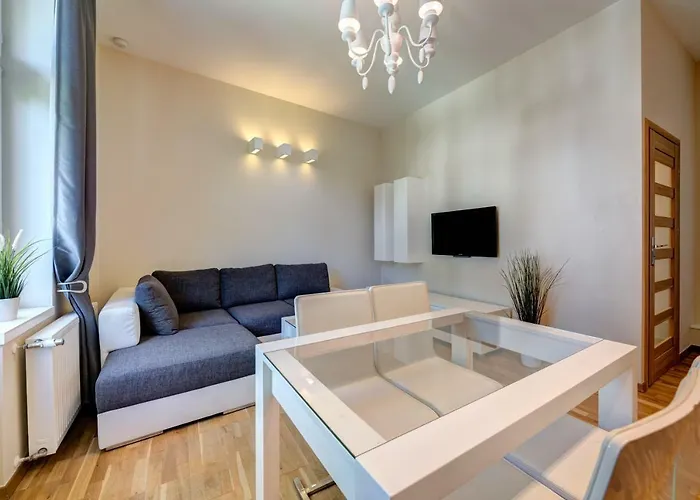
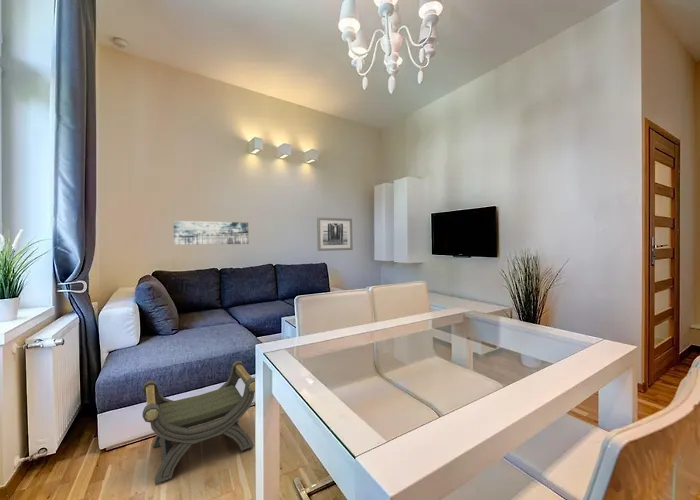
+ wall art [173,220,250,246]
+ wall art [316,216,354,252]
+ stool [141,360,256,485]
